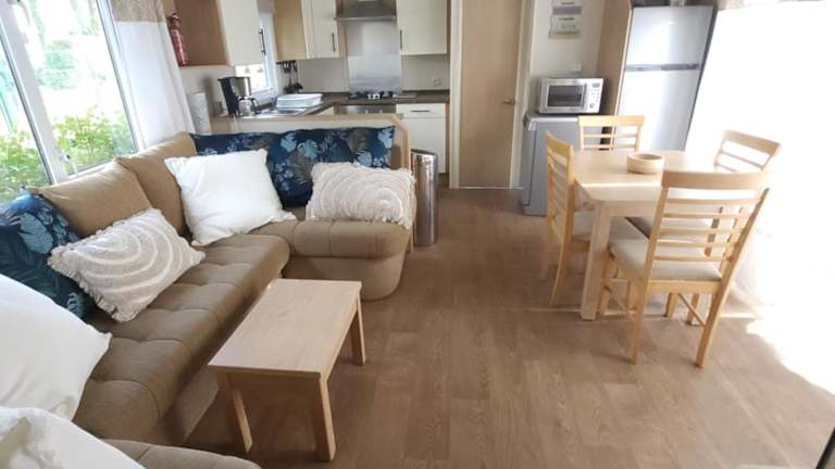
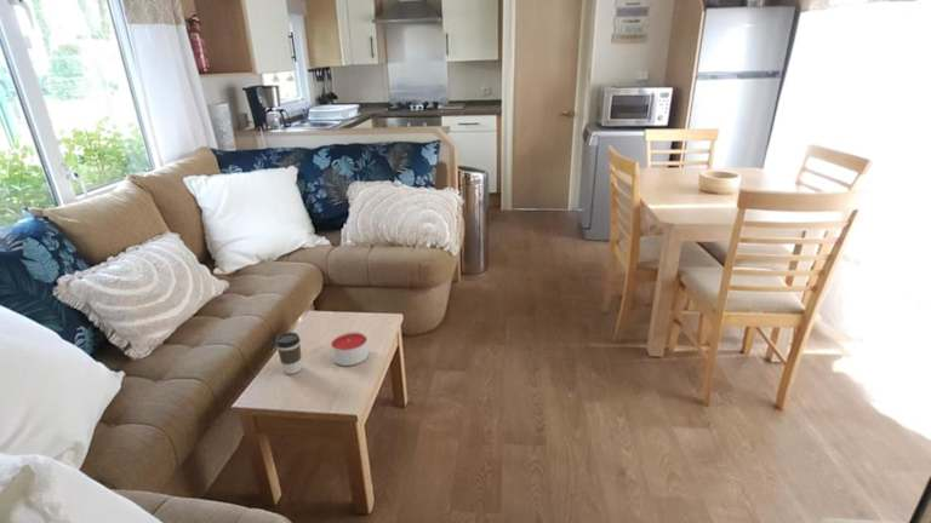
+ coffee cup [274,331,303,375]
+ candle [330,331,370,367]
